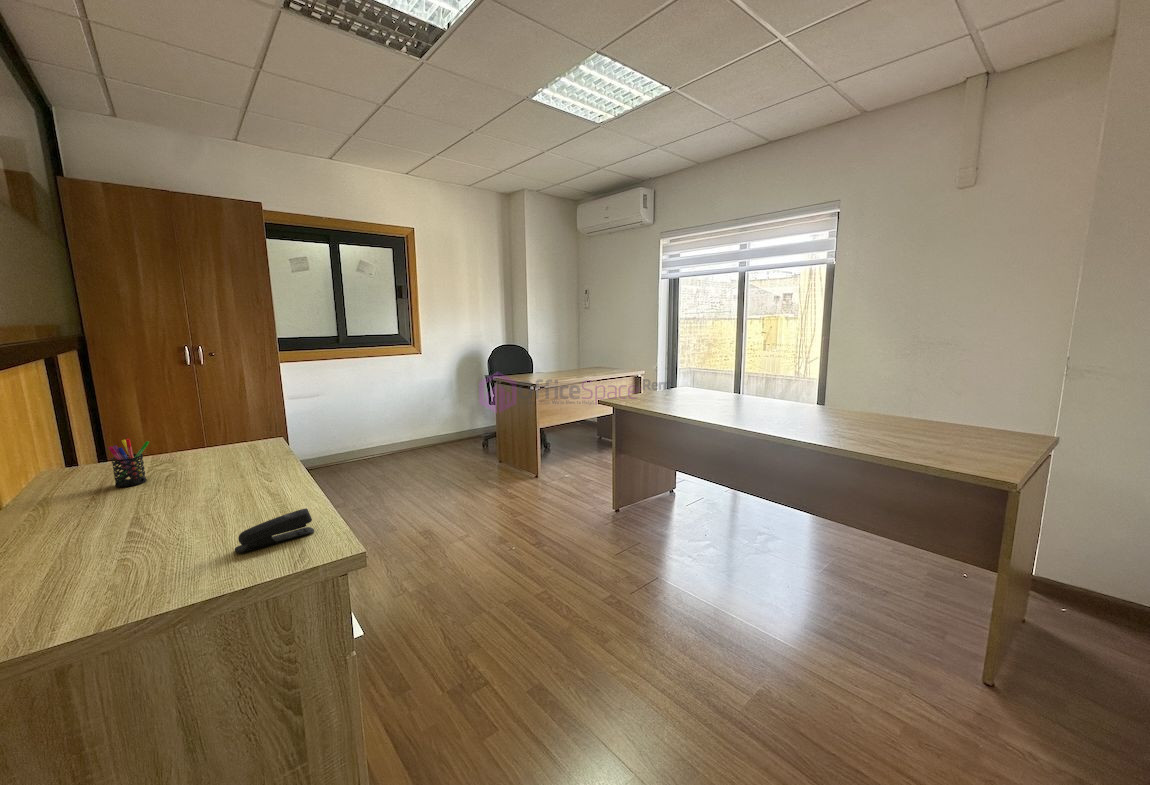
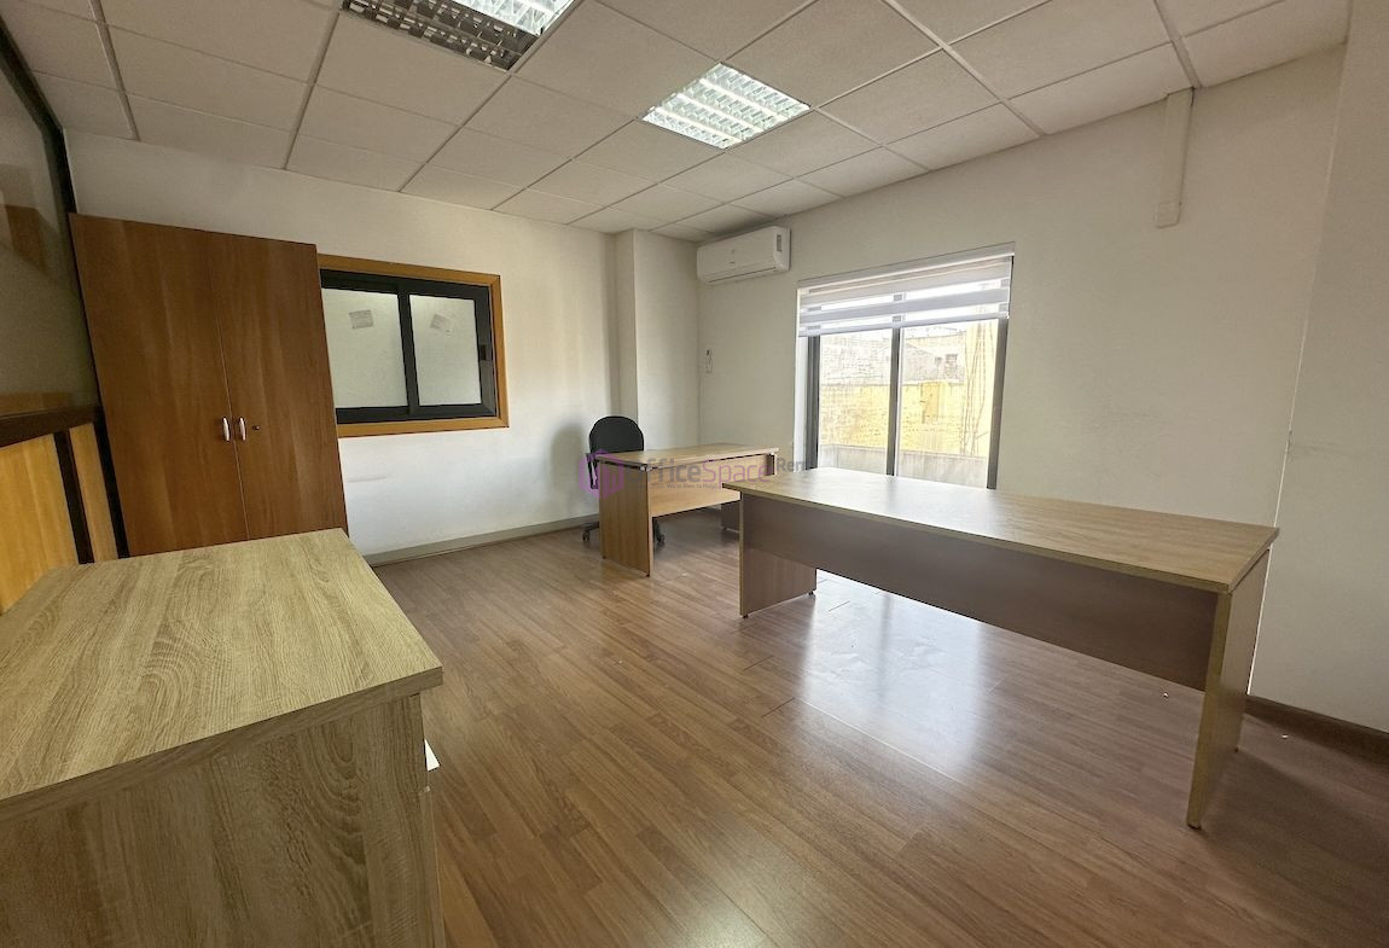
- stapler [234,508,315,554]
- pen holder [108,438,150,488]
